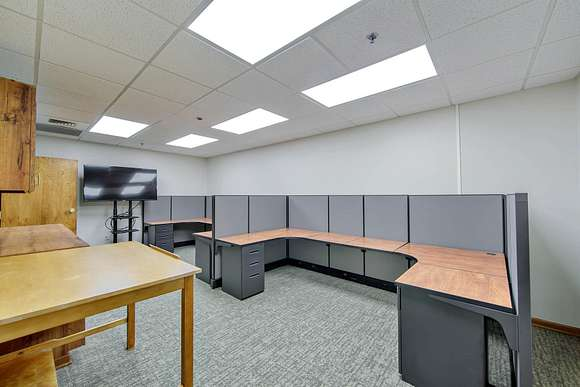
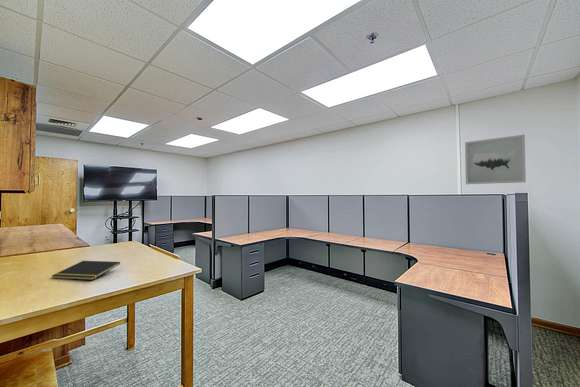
+ wall art [464,134,527,185]
+ notepad [51,260,121,281]
